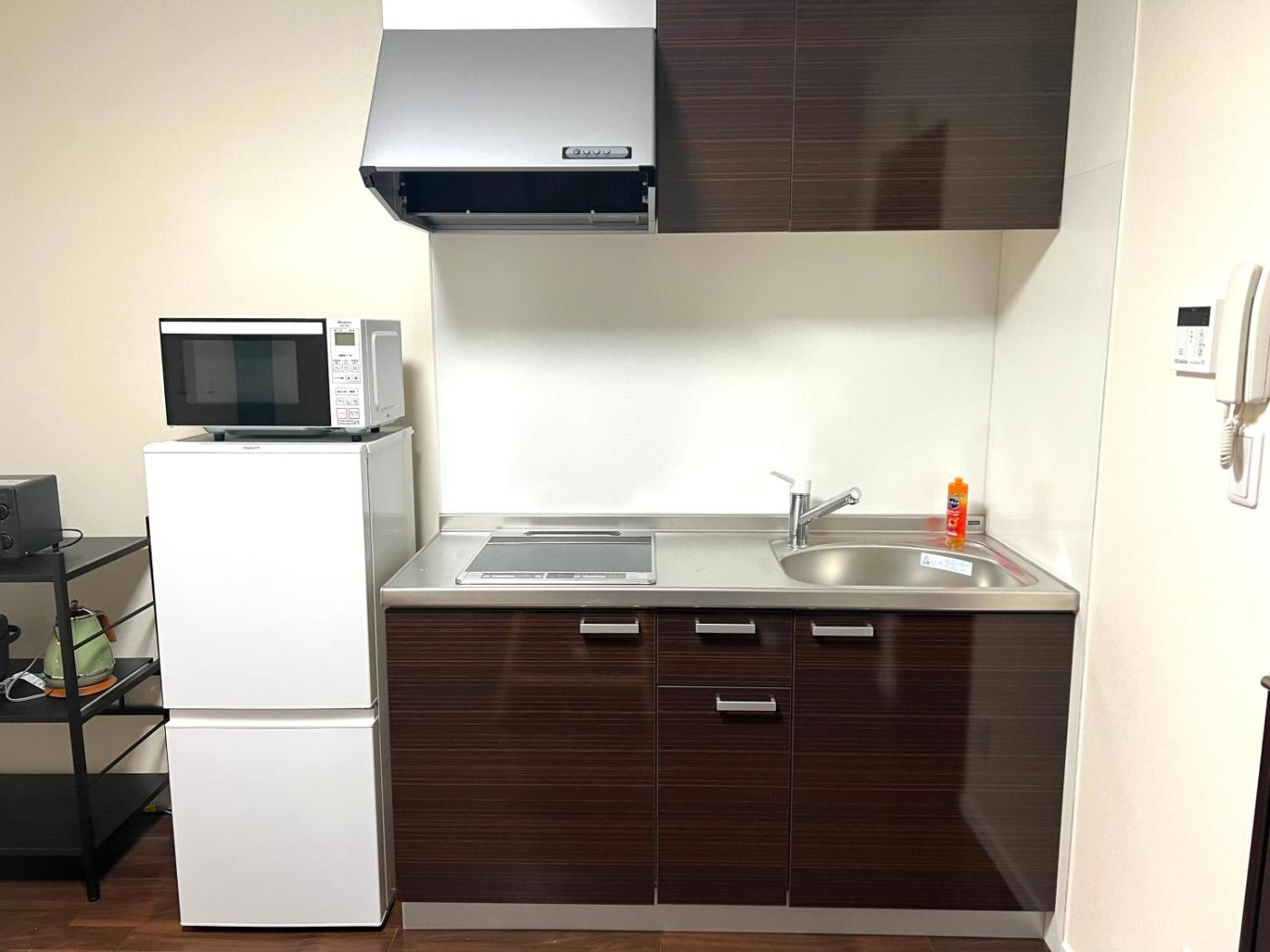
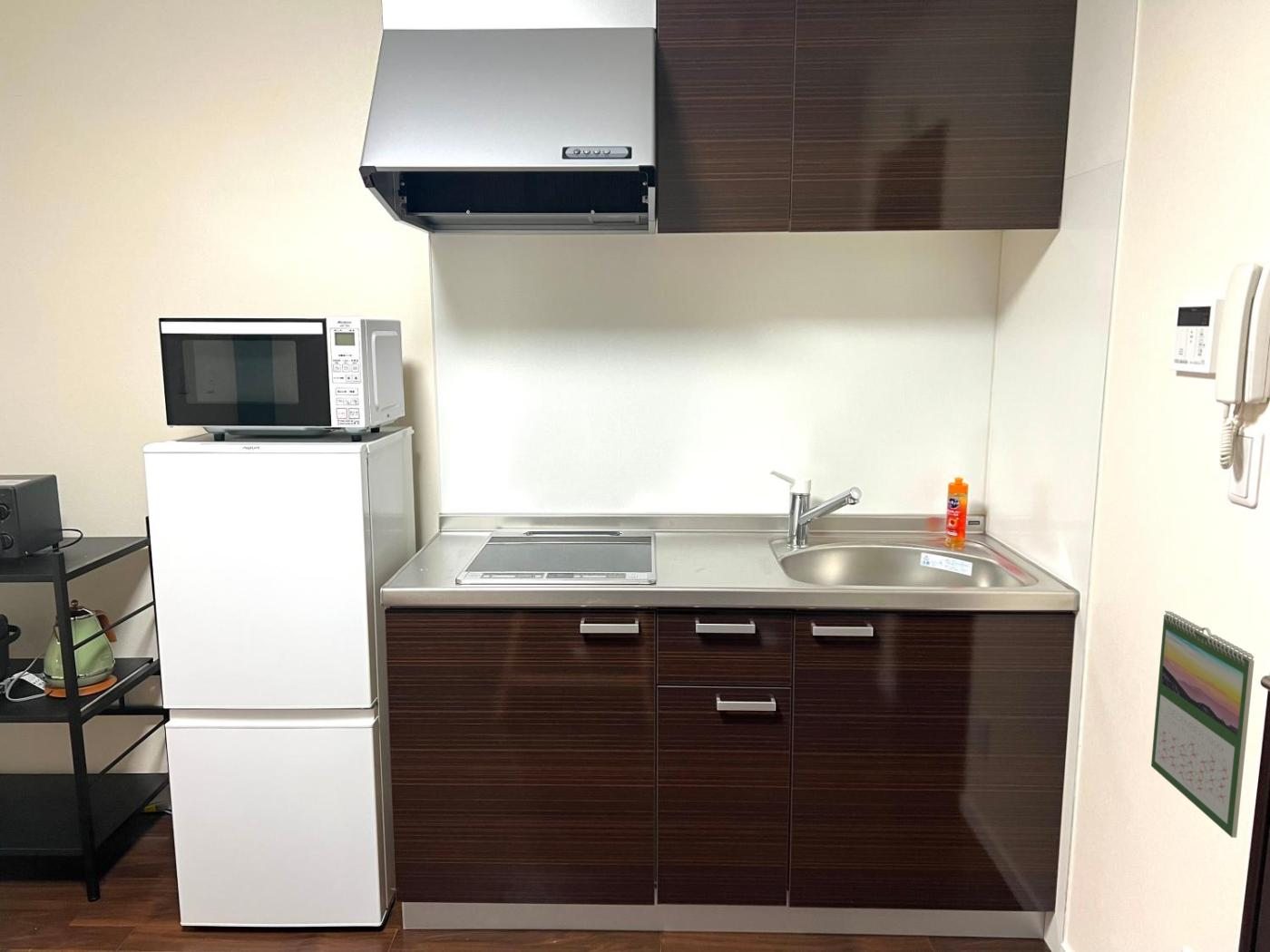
+ calendar [1150,610,1255,839]
